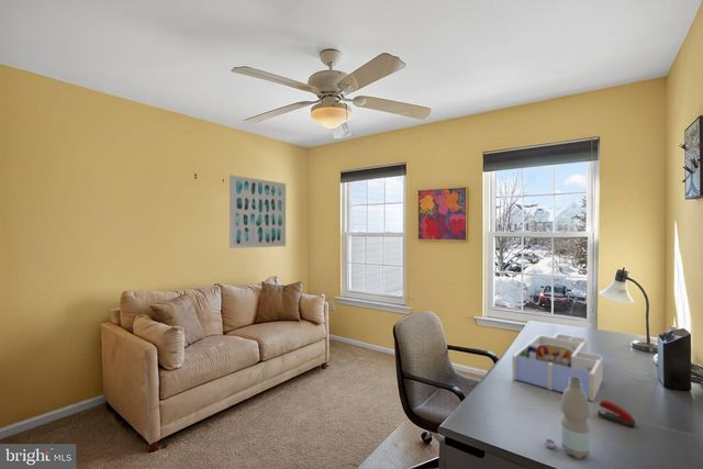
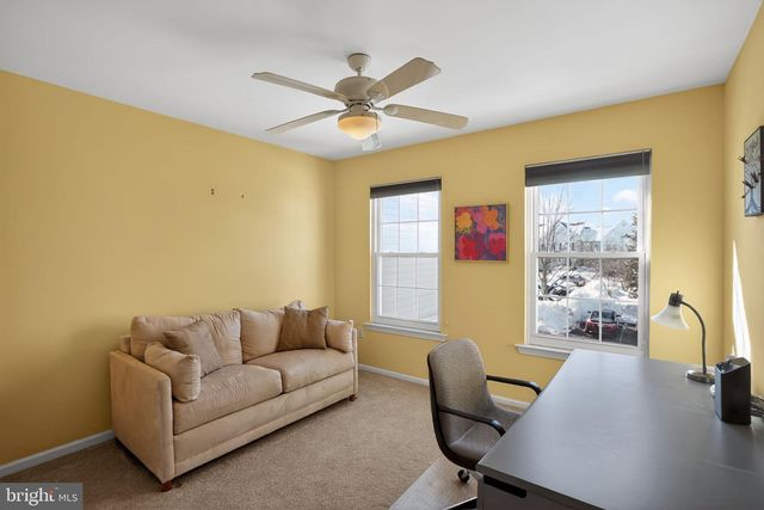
- desk organizer [512,332,604,402]
- water bottle [543,377,591,460]
- wall art [228,174,287,249]
- stapler [596,399,636,428]
